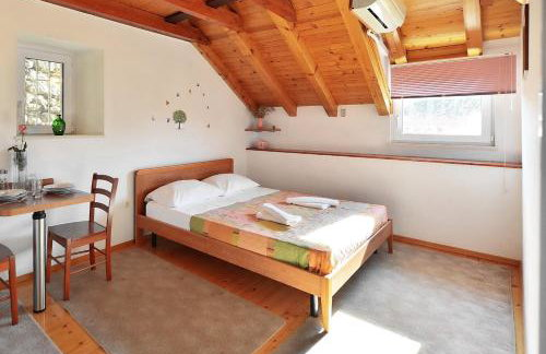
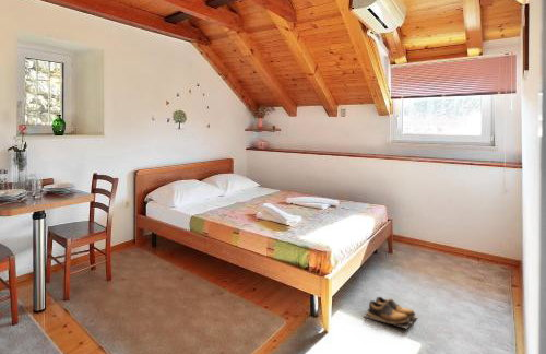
+ shoes [361,296,419,329]
